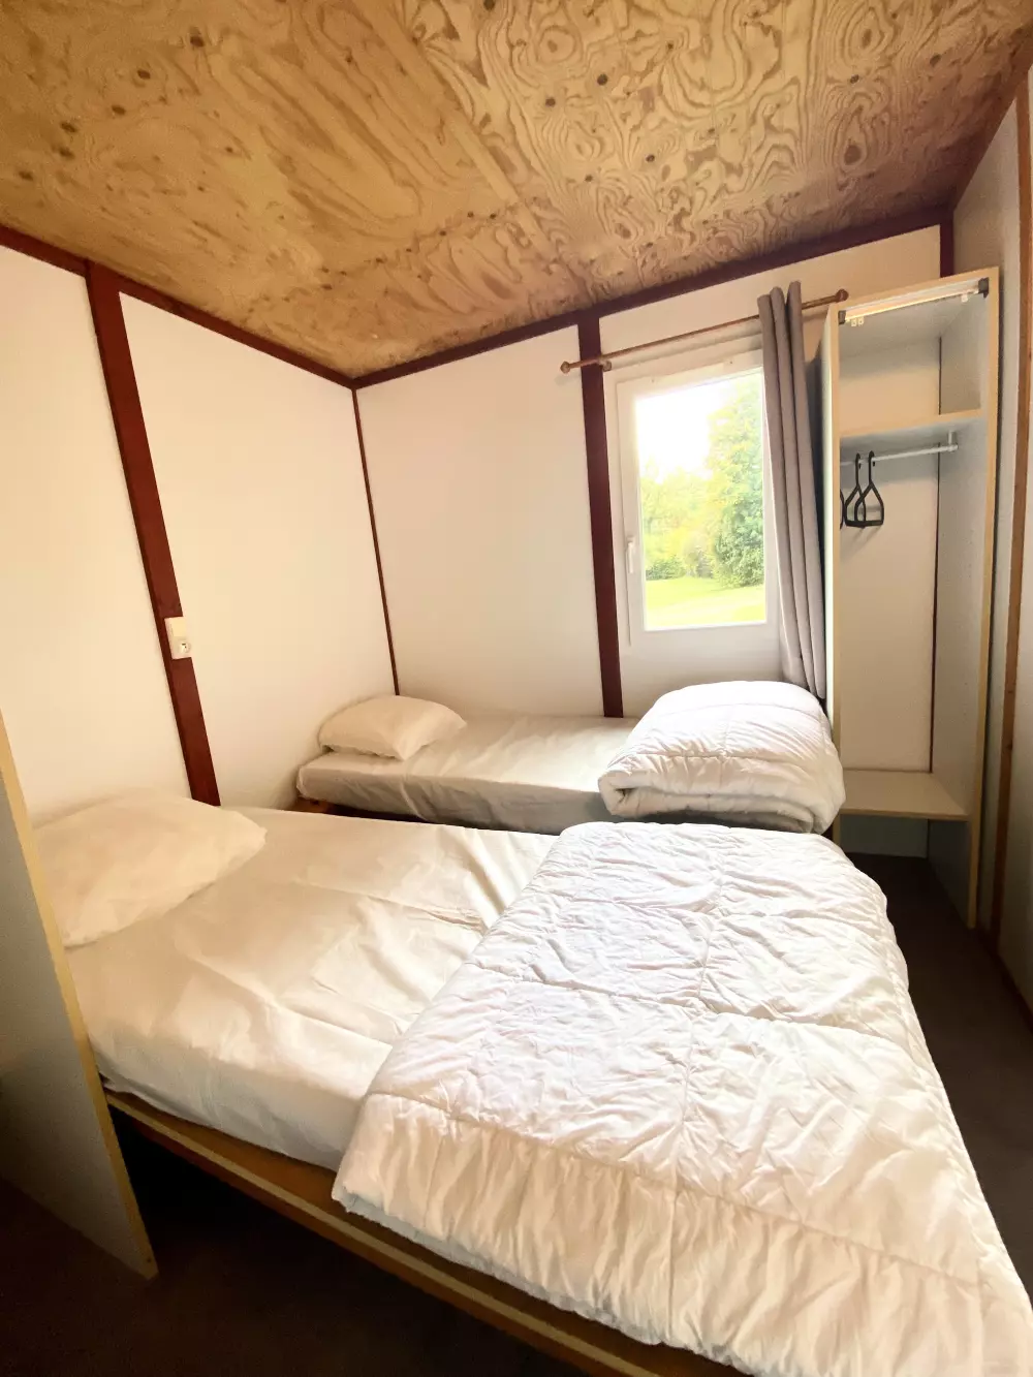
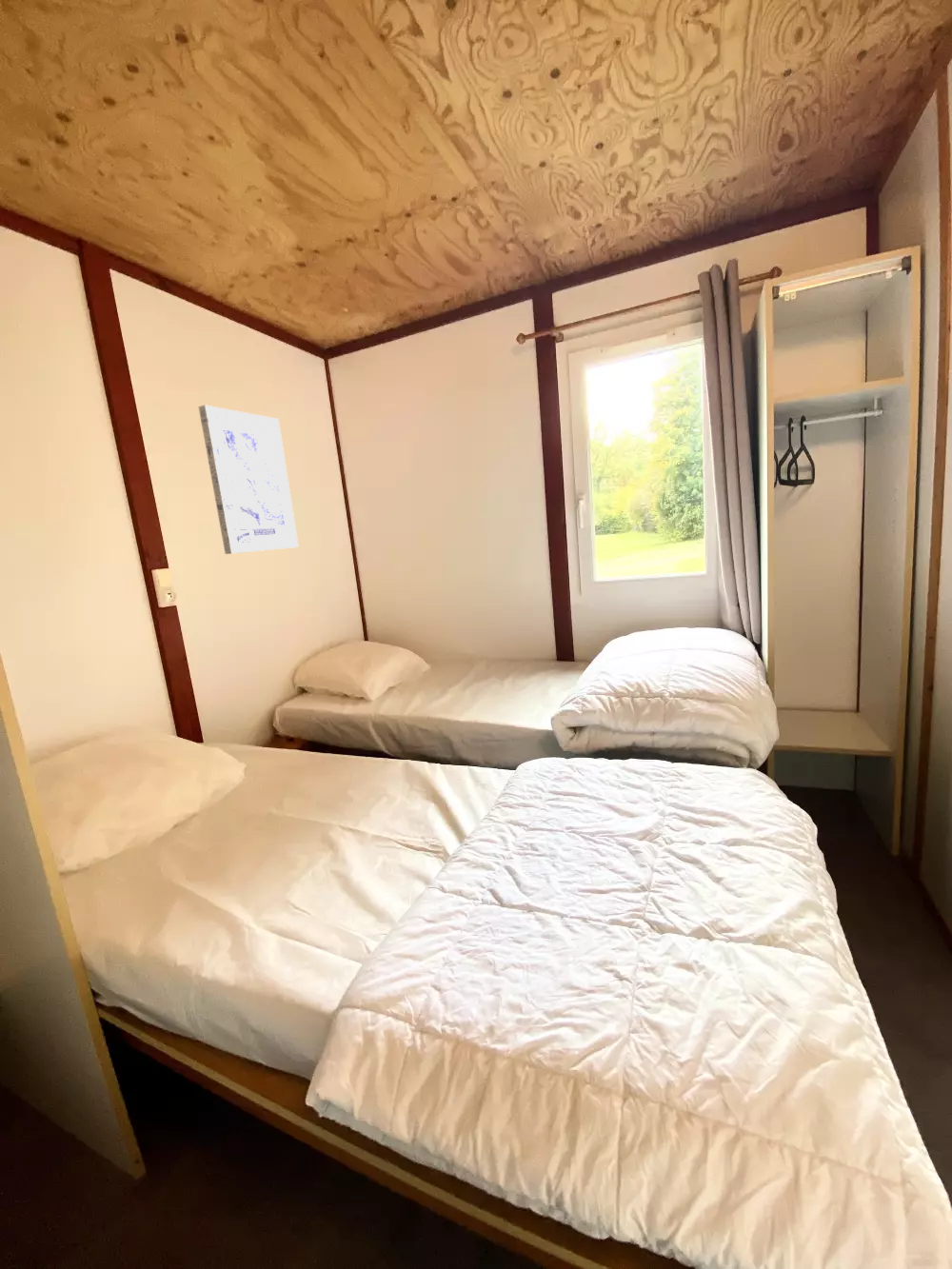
+ wall art [198,404,300,555]
